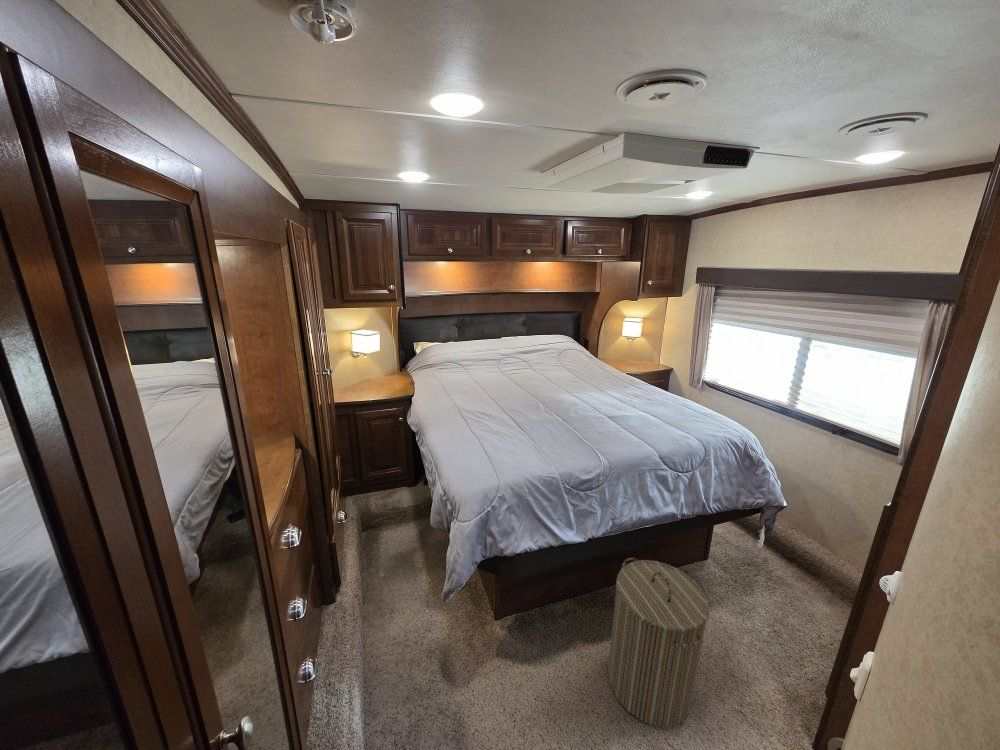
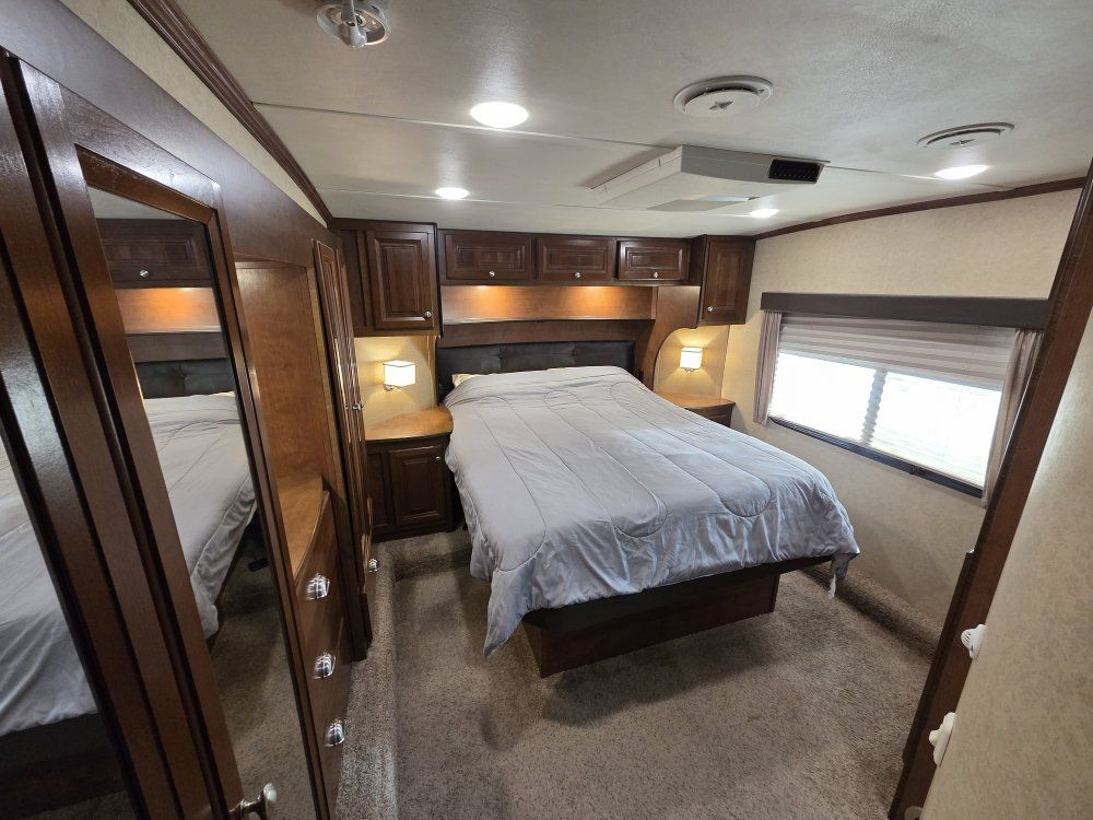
- laundry hamper [607,557,710,728]
